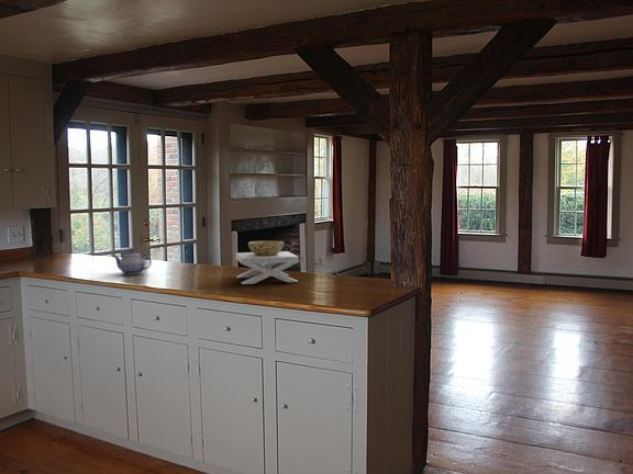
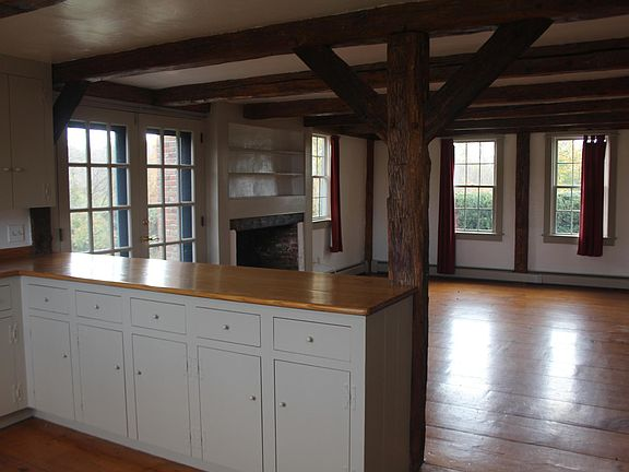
- teapot [112,249,153,275]
- decorative bowl [234,240,300,285]
